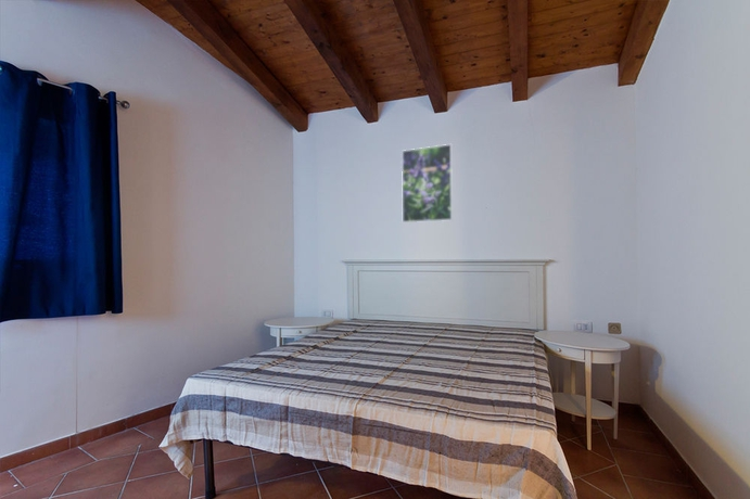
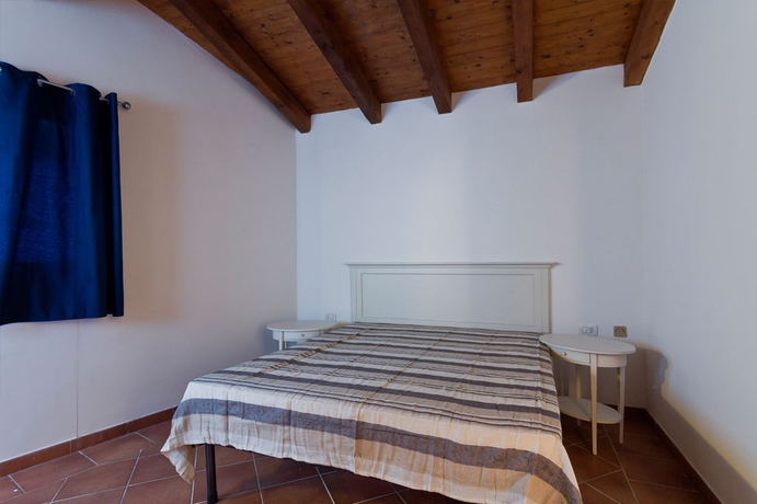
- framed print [401,143,454,223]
